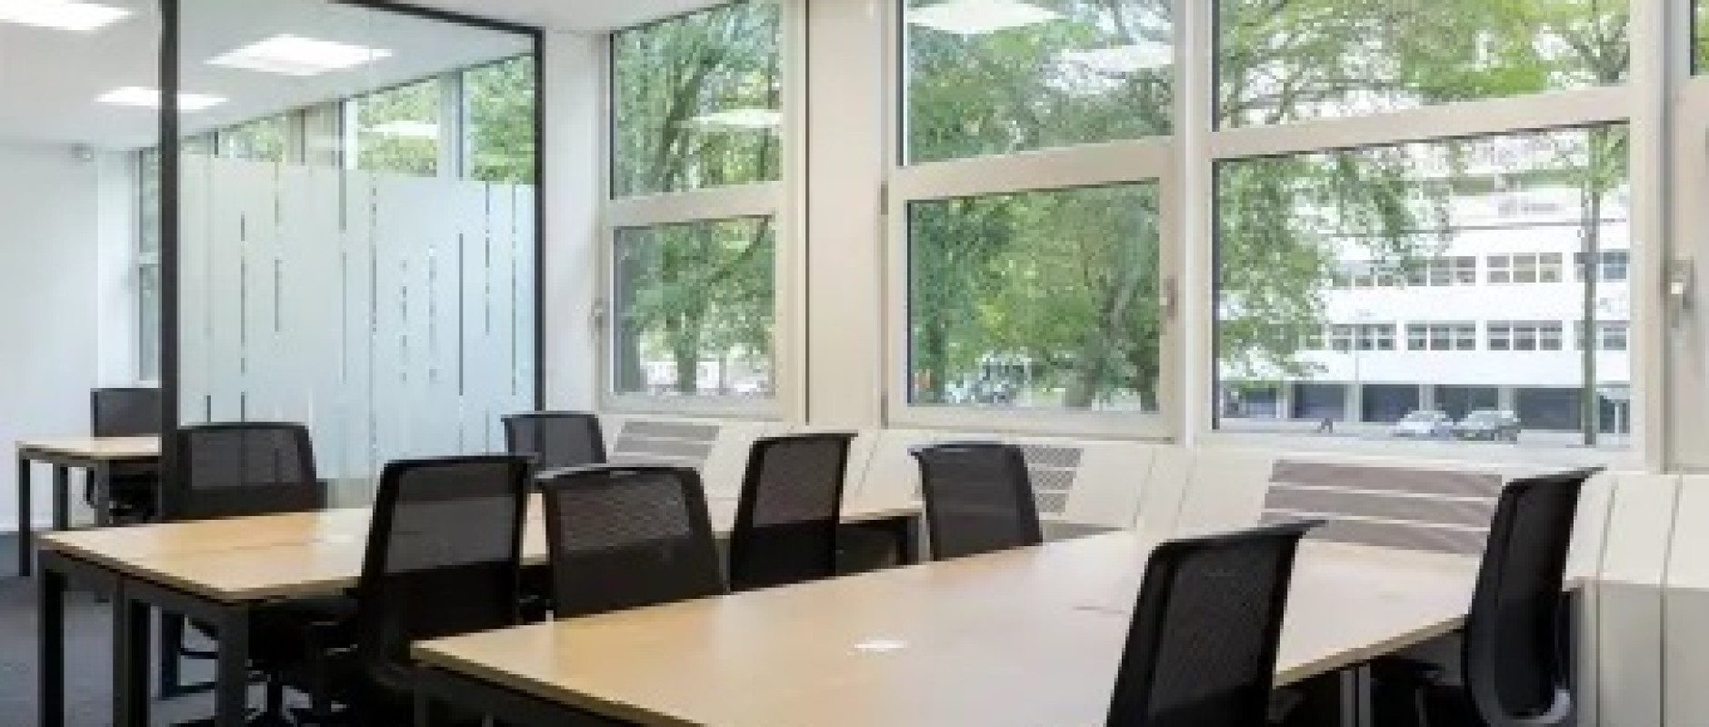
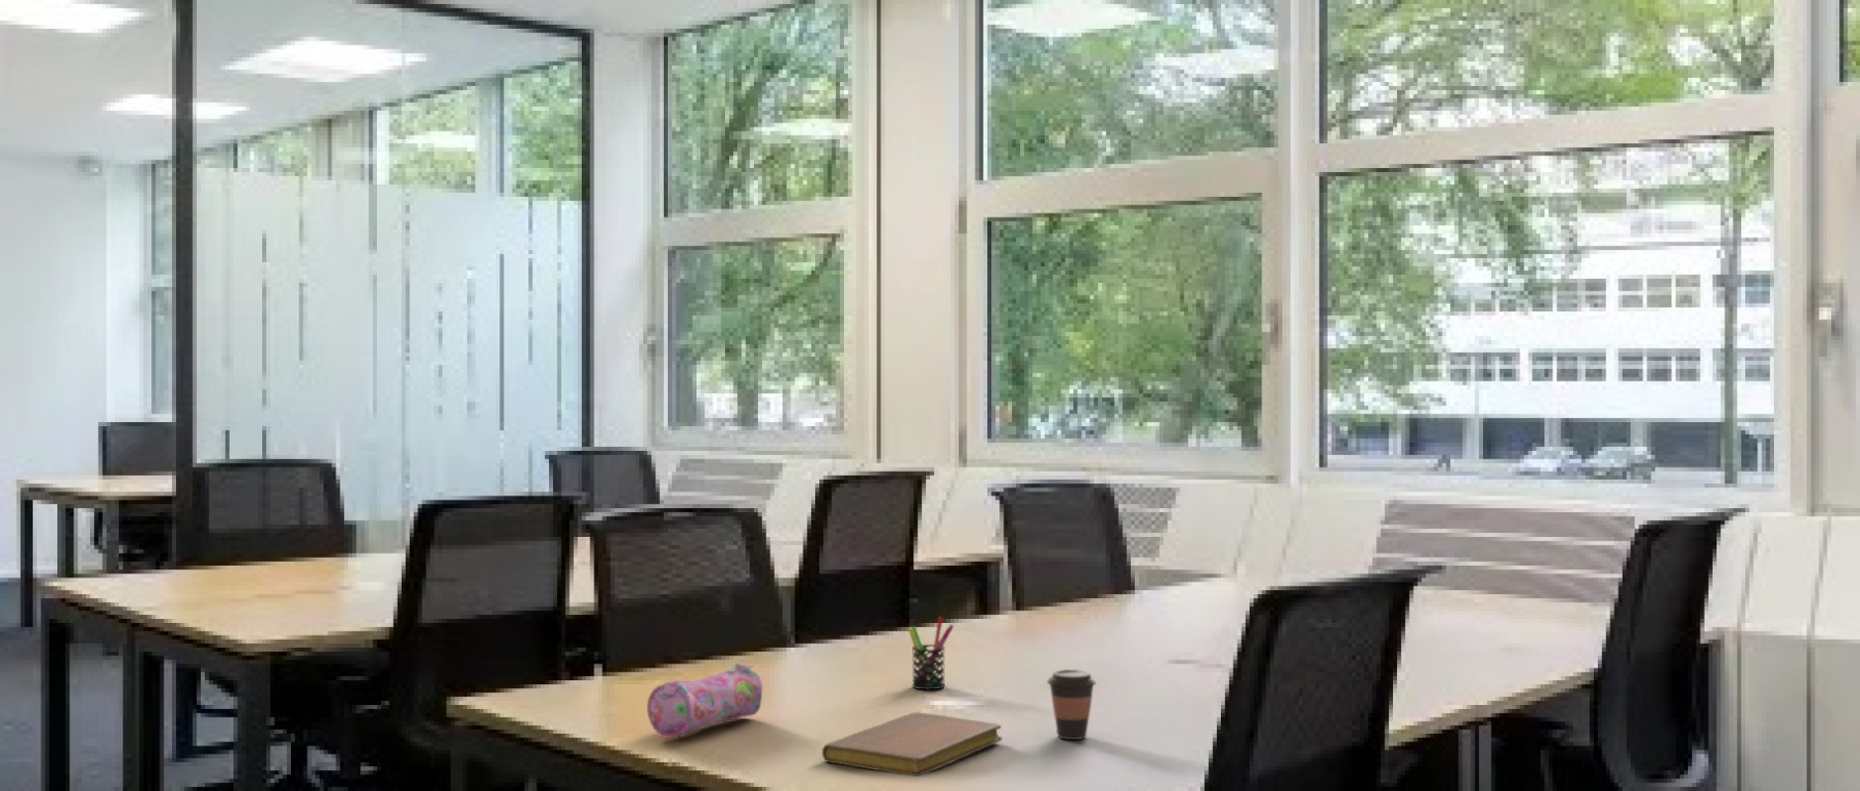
+ pen holder [907,615,955,690]
+ notebook [821,710,1004,777]
+ pencil case [646,663,764,739]
+ coffee cup [1046,669,1097,740]
